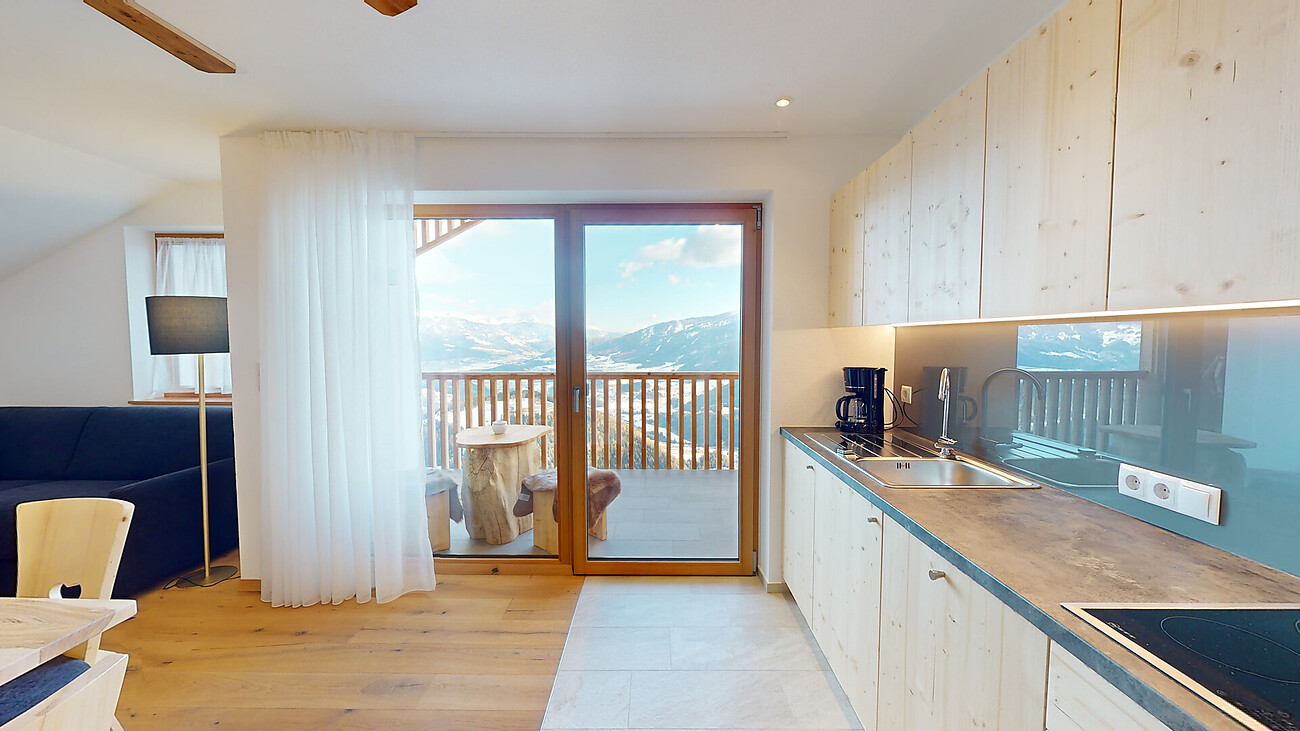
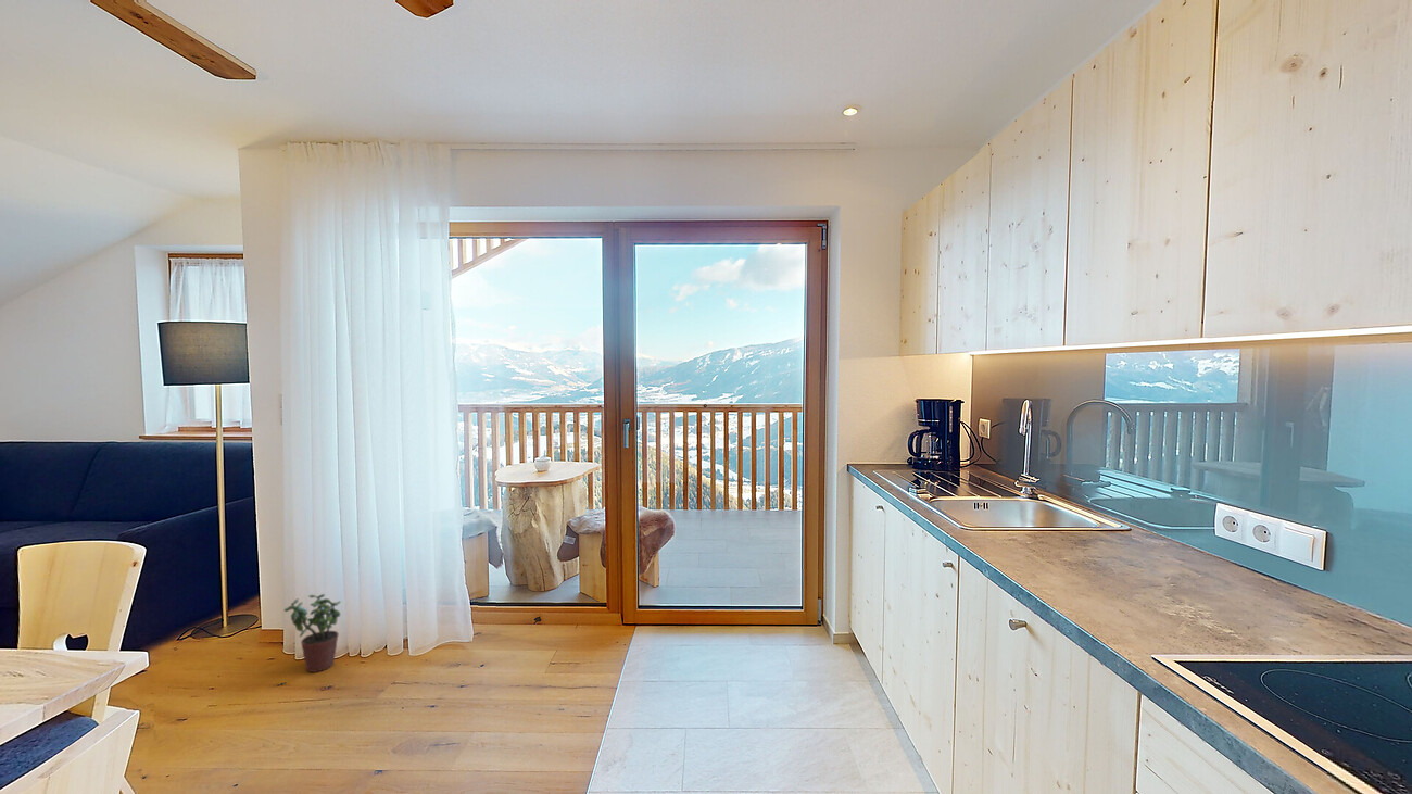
+ potted plant [283,593,342,673]
